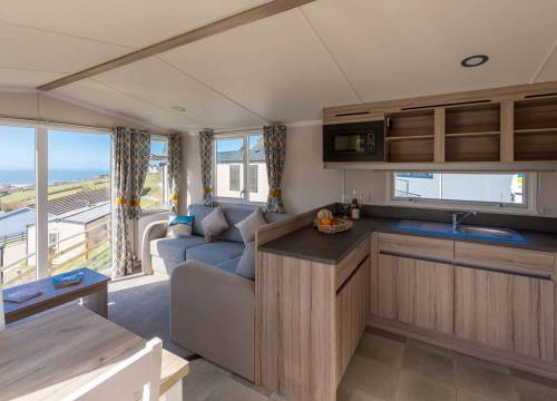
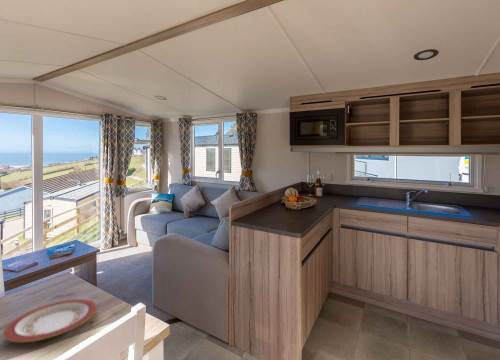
+ plate [2,298,98,344]
